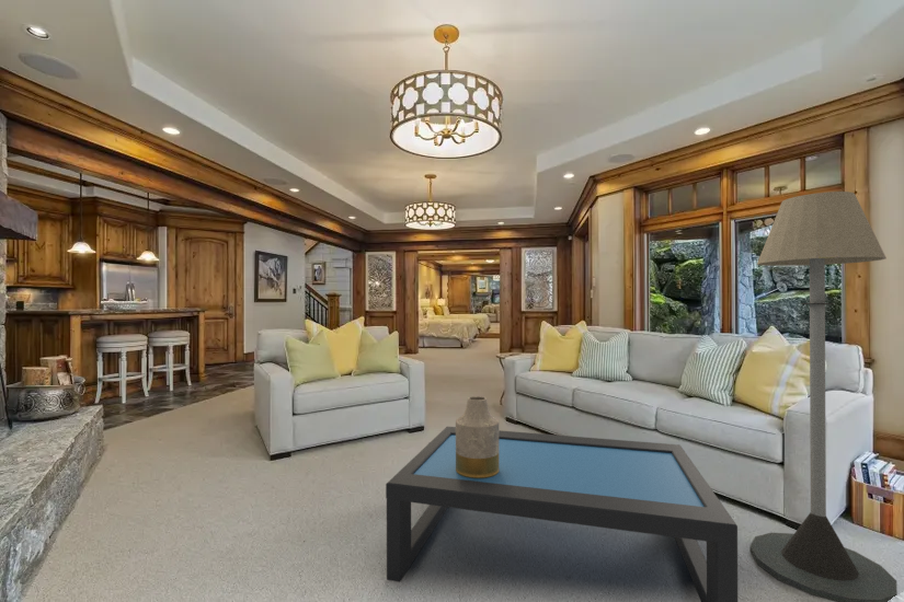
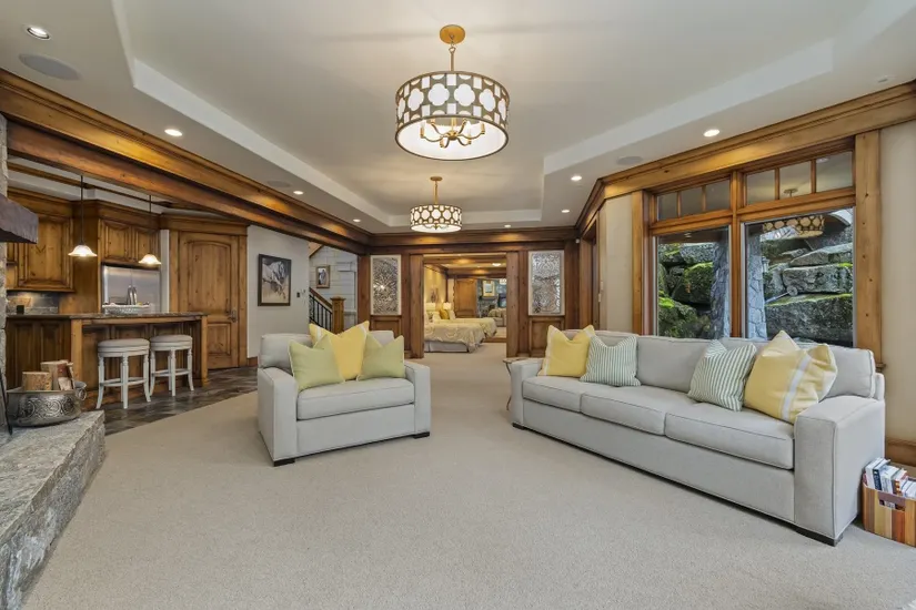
- coffee table [385,426,739,602]
- floor lamp [749,190,899,602]
- vase [455,395,500,478]
